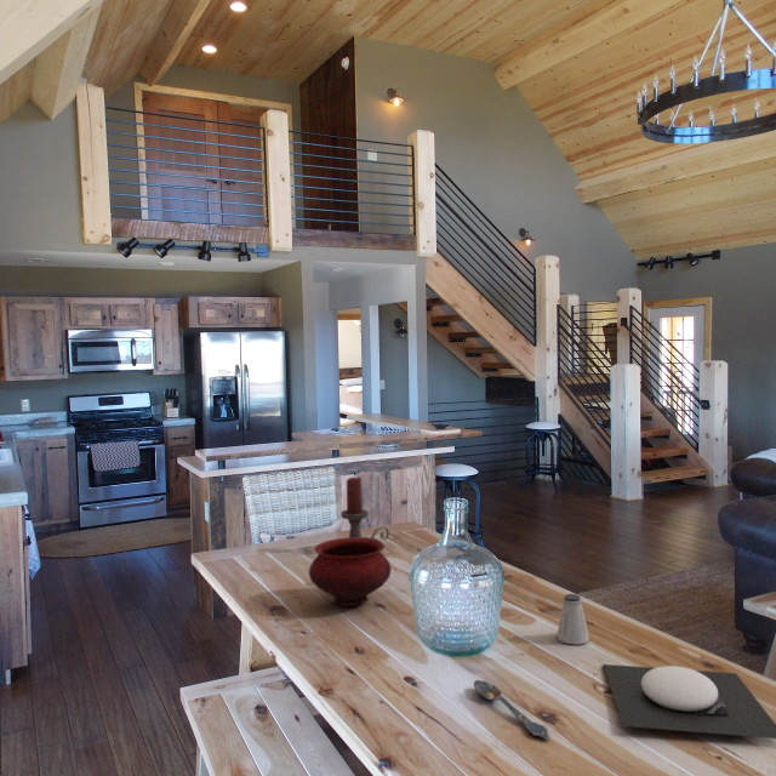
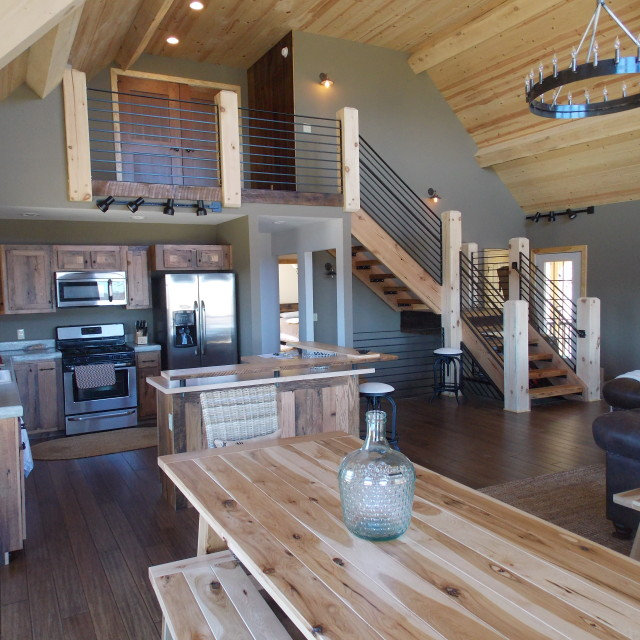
- spoon [473,679,550,741]
- saltshaker [555,593,590,645]
- bowl [308,537,393,607]
- candle holder [340,477,390,542]
- plate [601,663,776,740]
